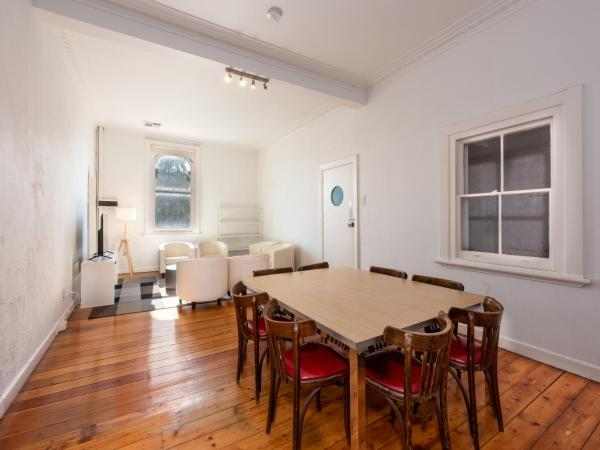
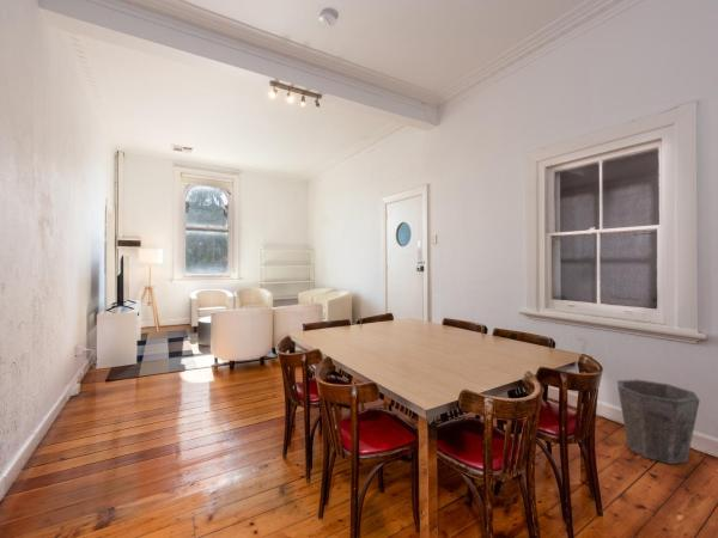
+ waste bin [616,378,700,465]
